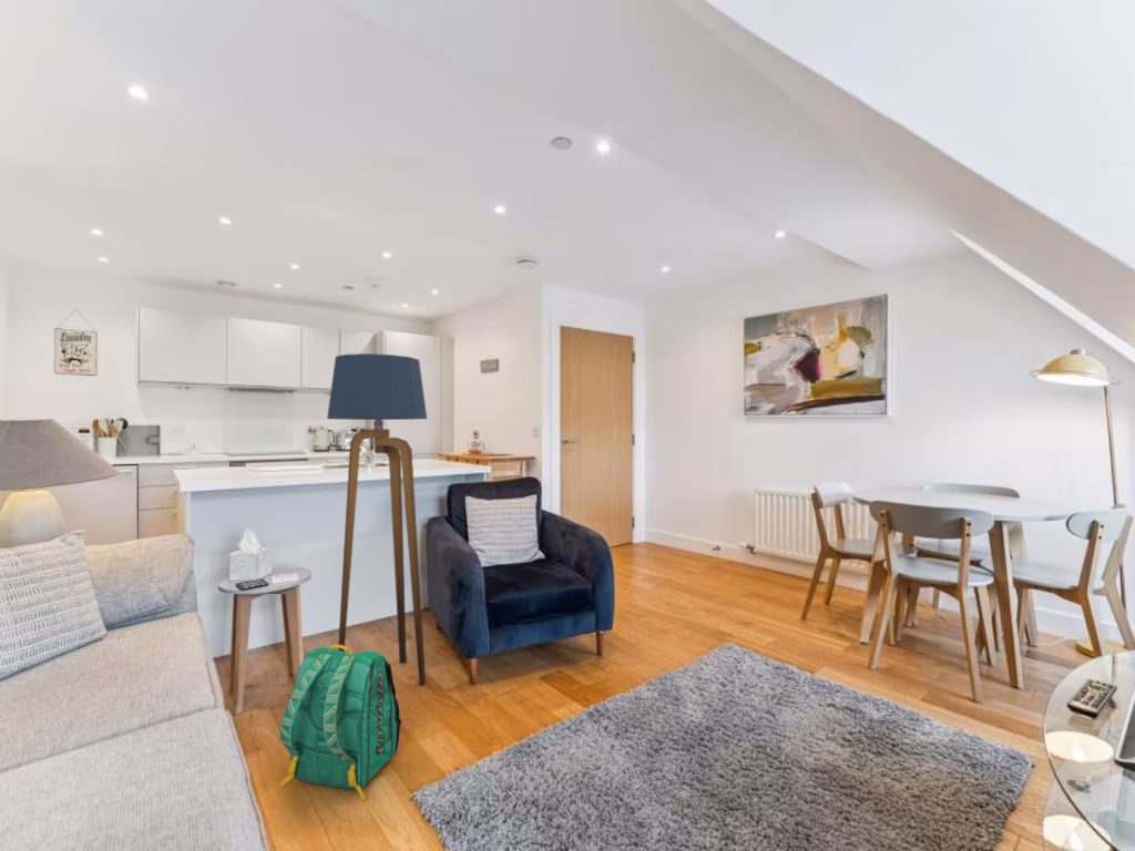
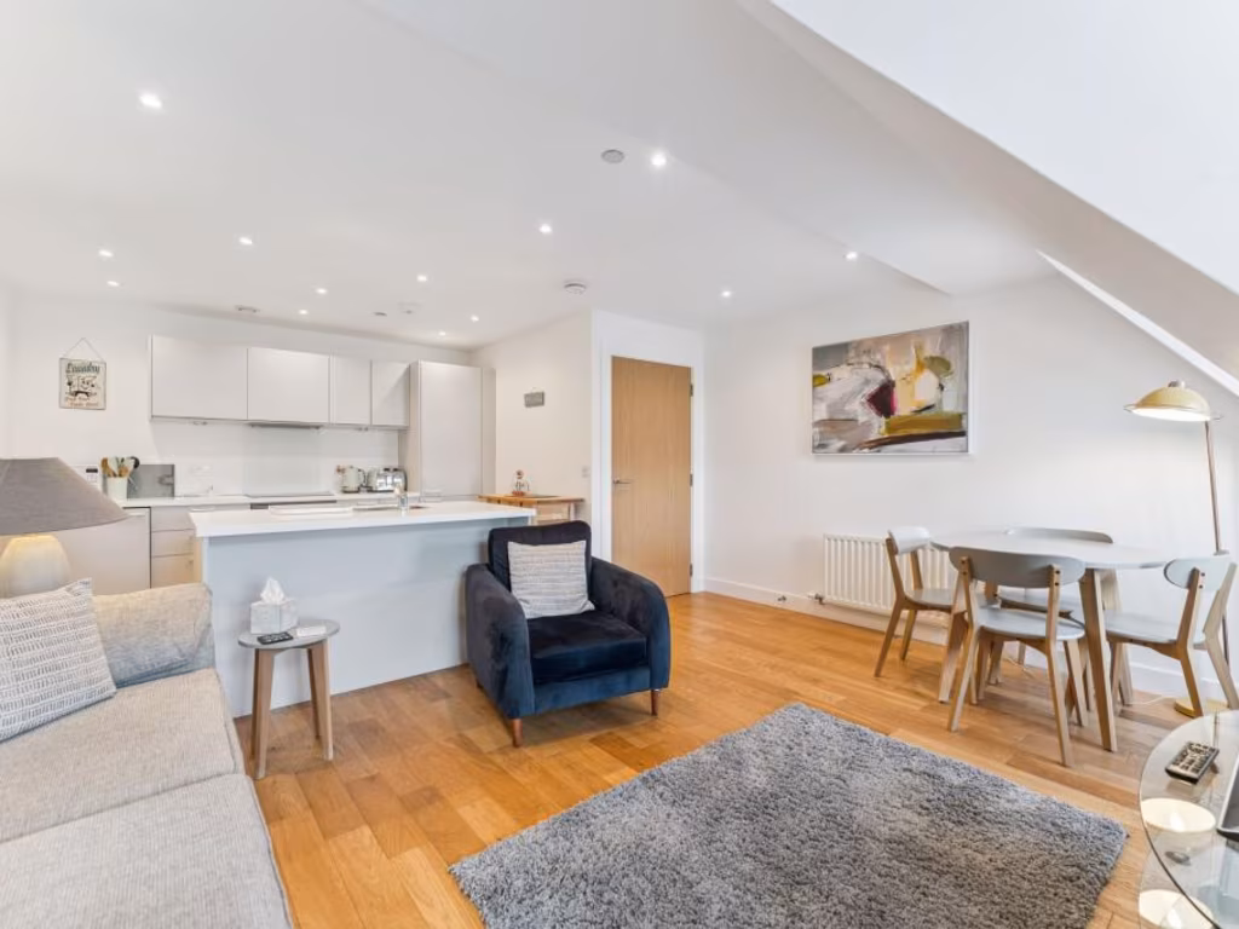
- backpack [278,644,402,802]
- floor lamp [326,352,428,687]
